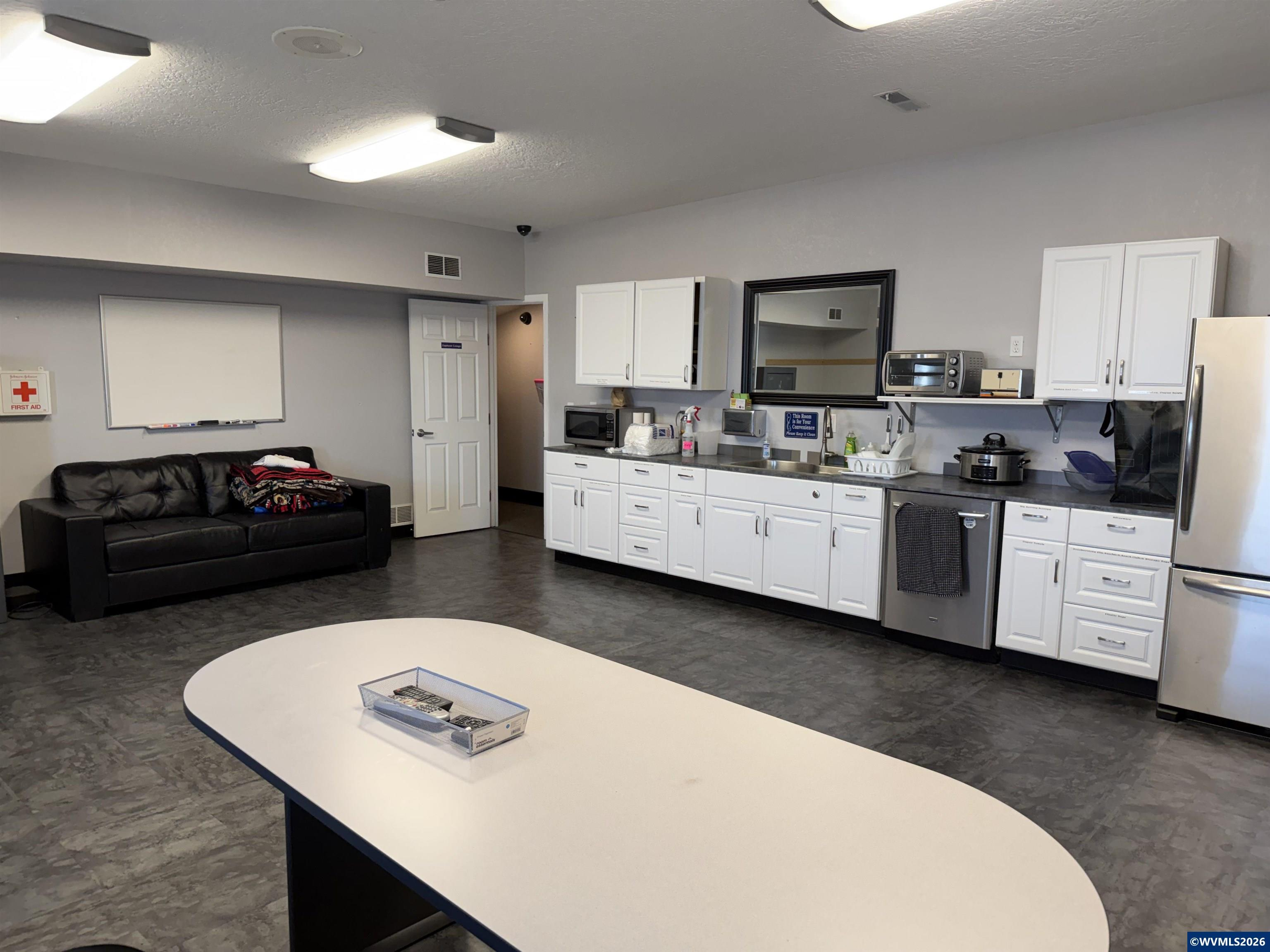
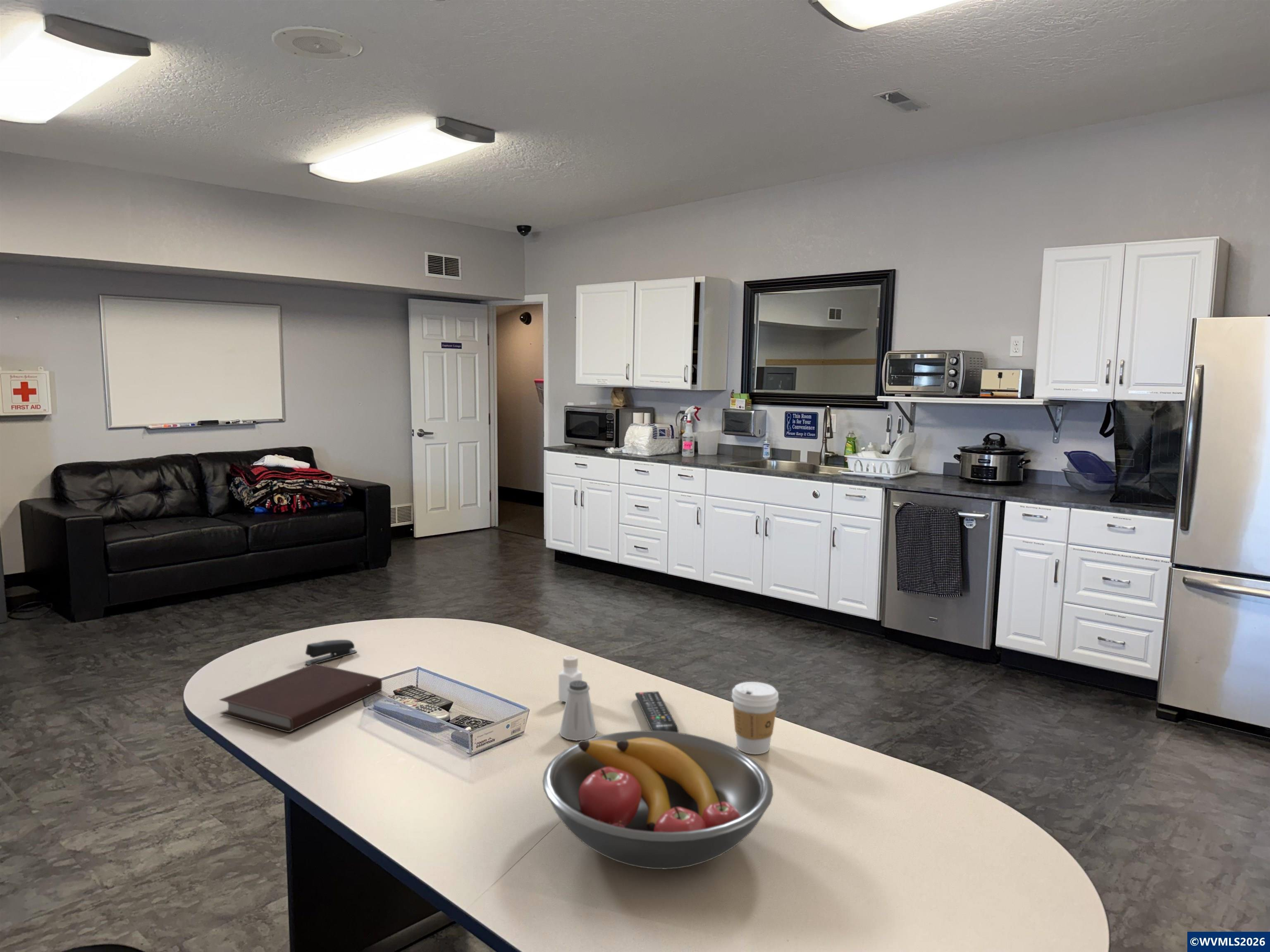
+ saltshaker [559,681,597,741]
+ coffee cup [731,681,779,754]
+ remote control [635,691,679,733]
+ stapler [304,639,357,665]
+ notebook [219,664,382,733]
+ pepper shaker [558,655,582,702]
+ fruit bowl [542,730,773,870]
